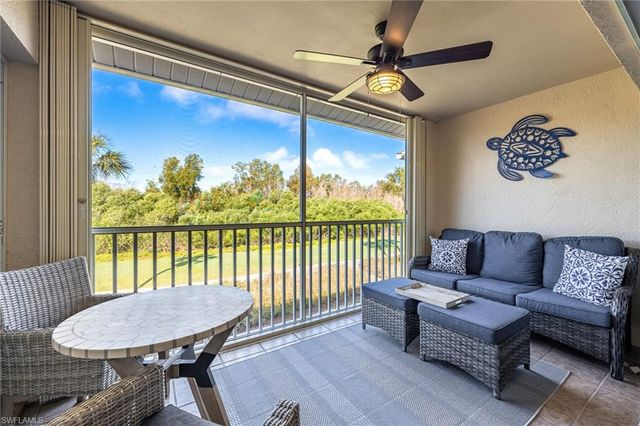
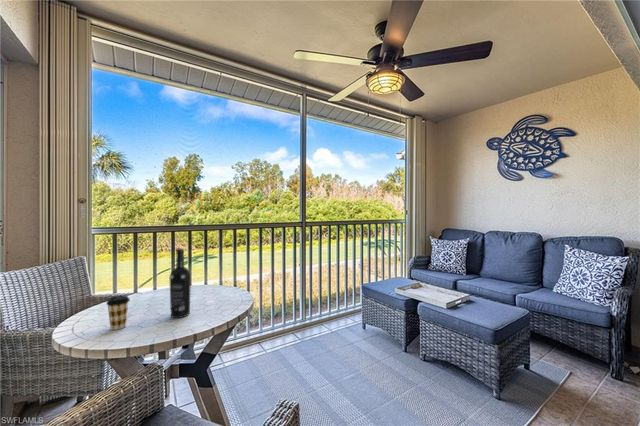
+ wine bottle [169,248,192,319]
+ coffee cup [105,295,131,331]
